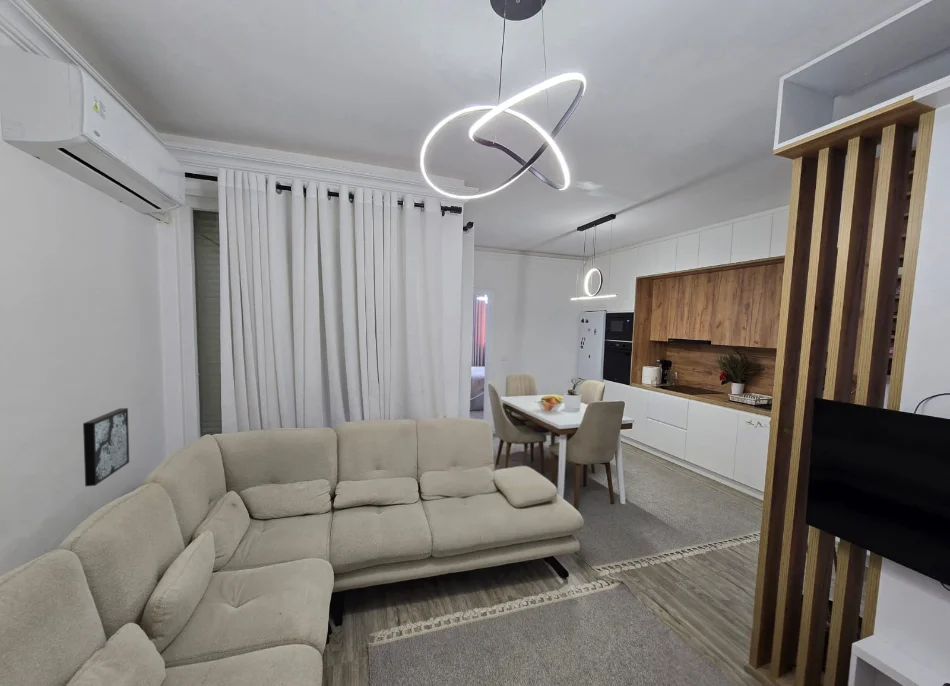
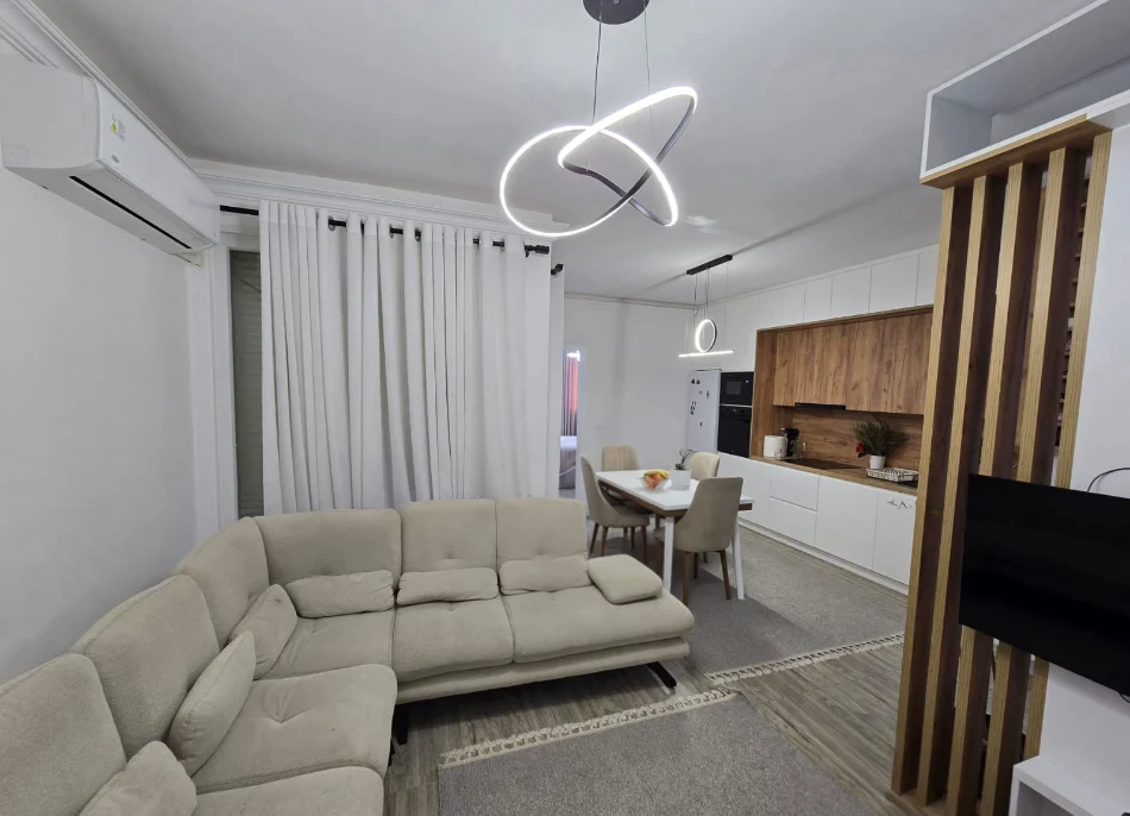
- wall art [82,407,130,488]
